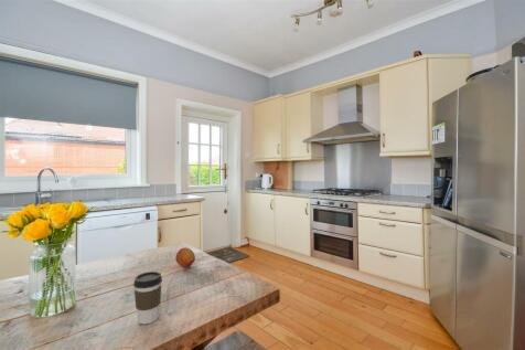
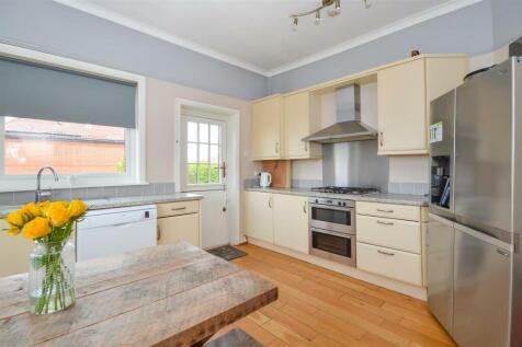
- coffee cup [132,271,163,325]
- fruit [174,246,196,268]
